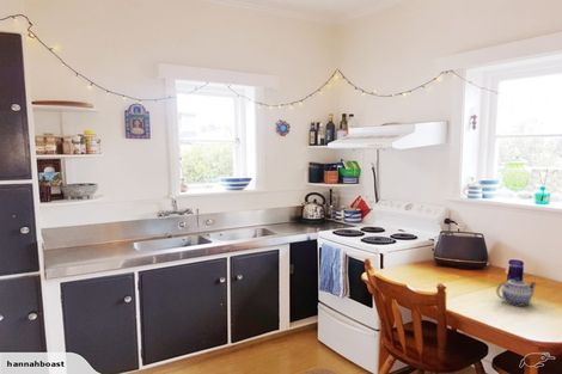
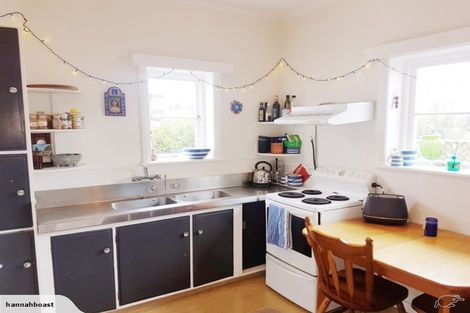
- teapot [495,276,538,307]
